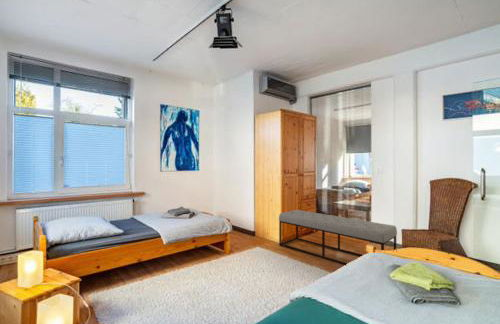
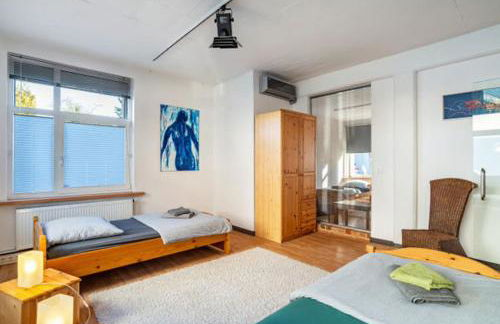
- bench [278,209,398,266]
